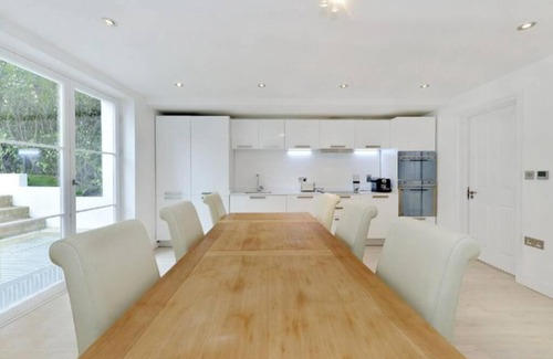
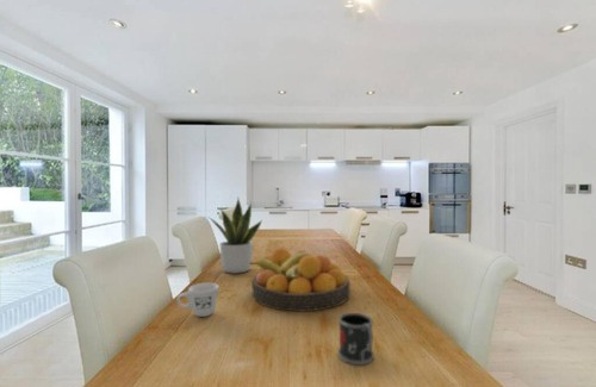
+ mug [175,282,221,318]
+ mug [336,312,375,366]
+ potted plant [205,198,263,275]
+ fruit bowl [250,246,350,312]
